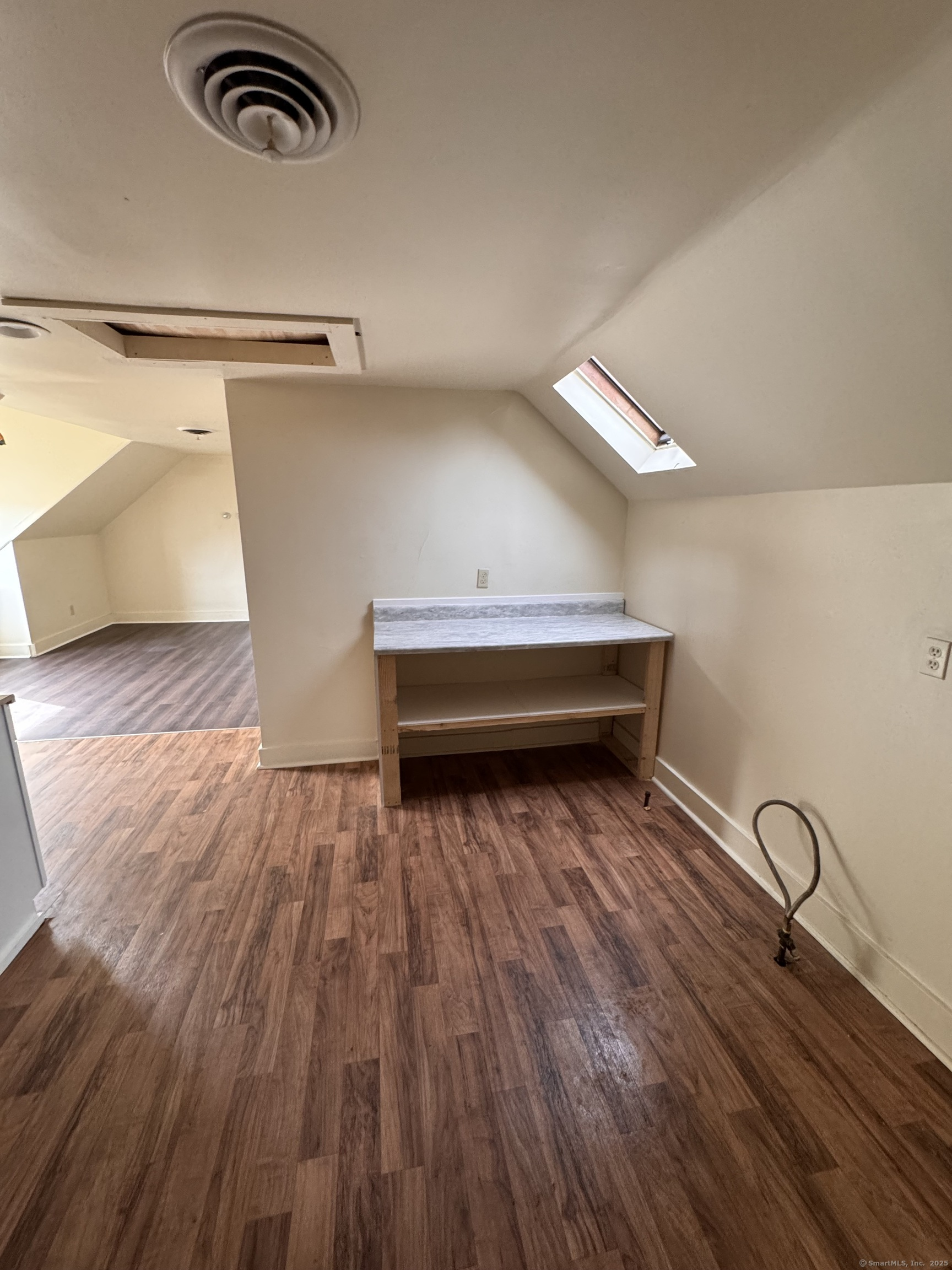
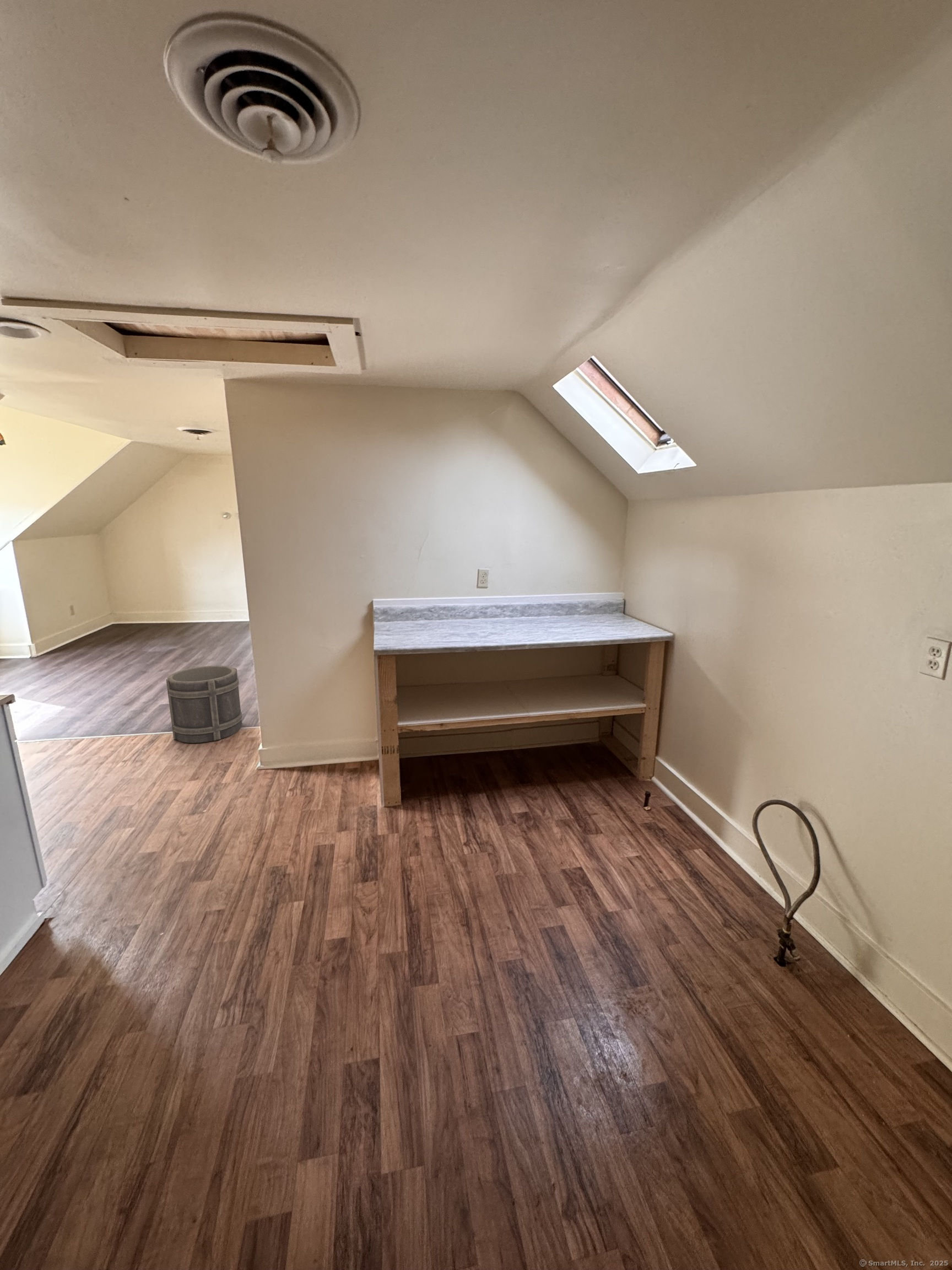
+ bucket [166,665,242,744]
